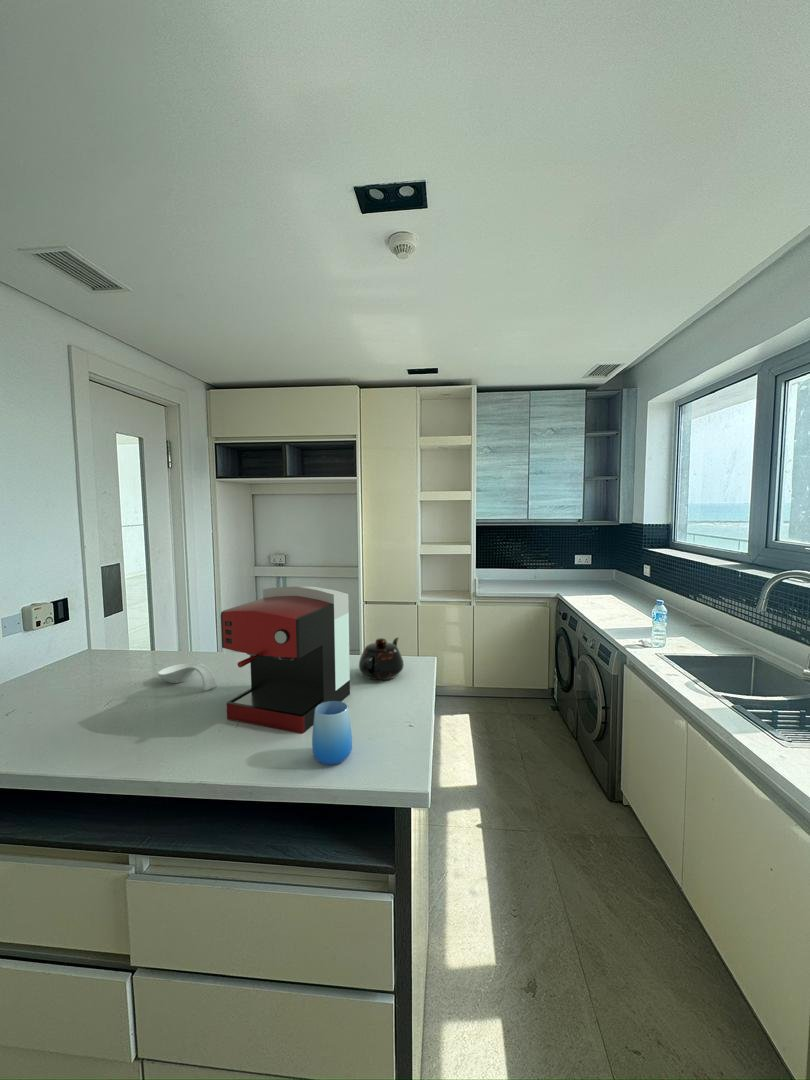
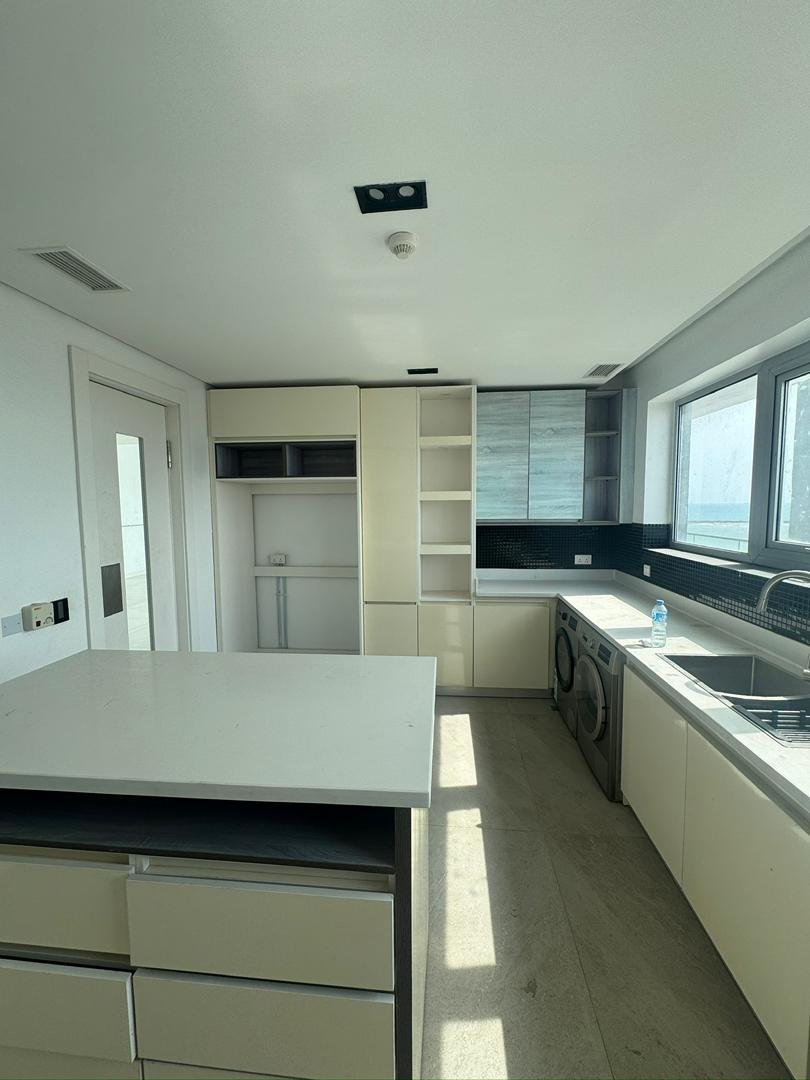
- teapot [358,637,405,681]
- cup [311,701,353,766]
- coffee maker [220,585,351,735]
- spoon rest [156,662,218,692]
